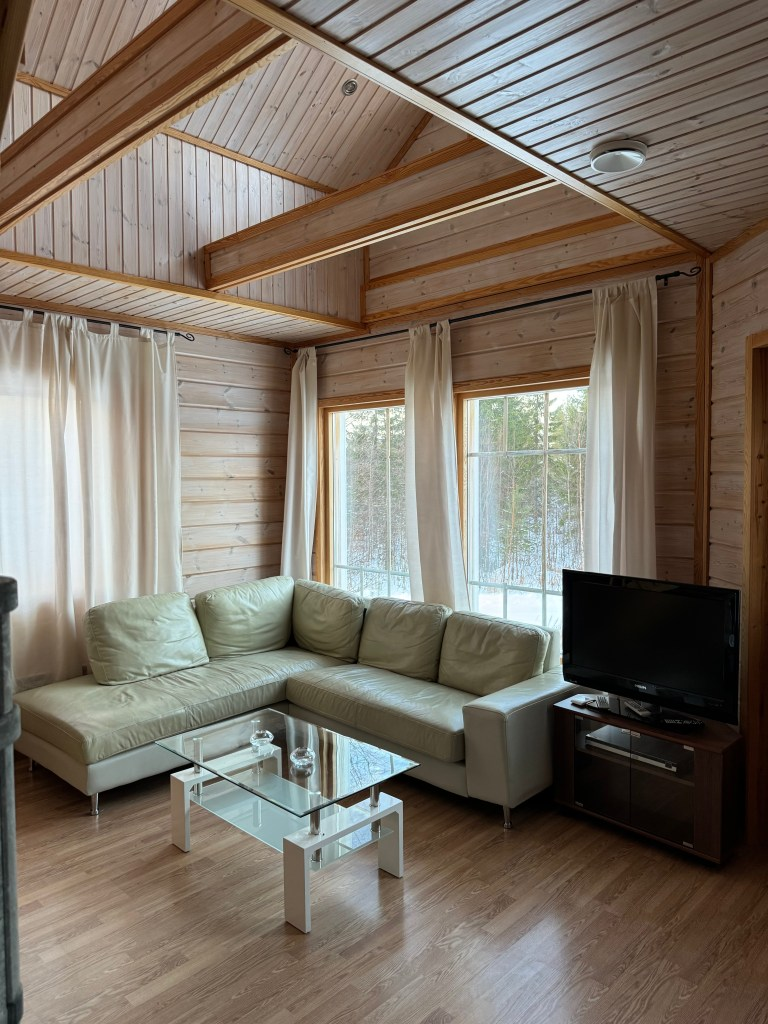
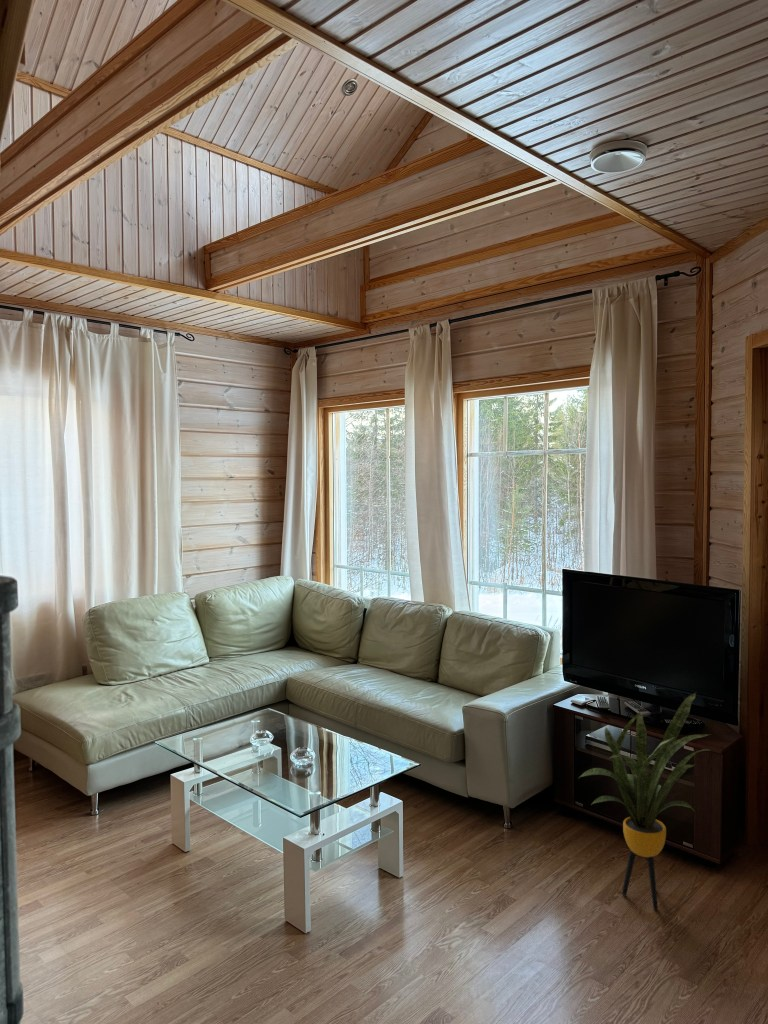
+ house plant [578,692,712,911]
